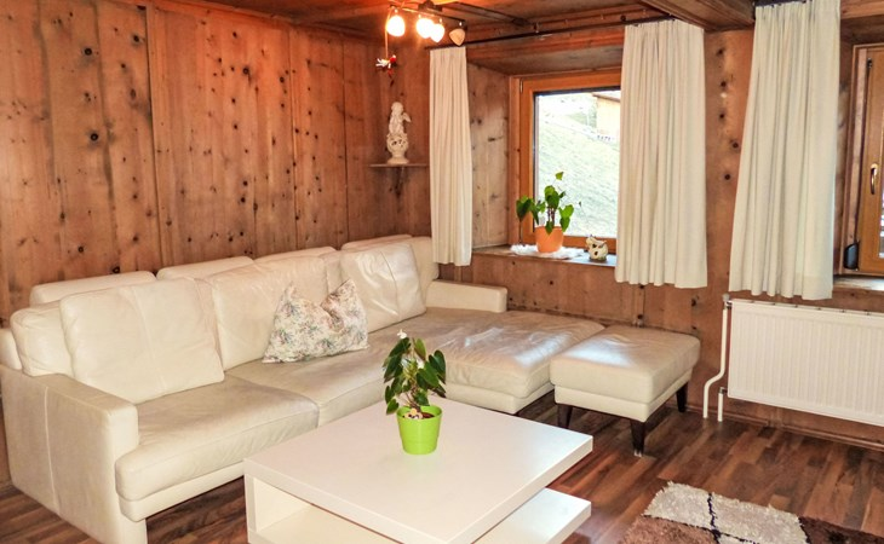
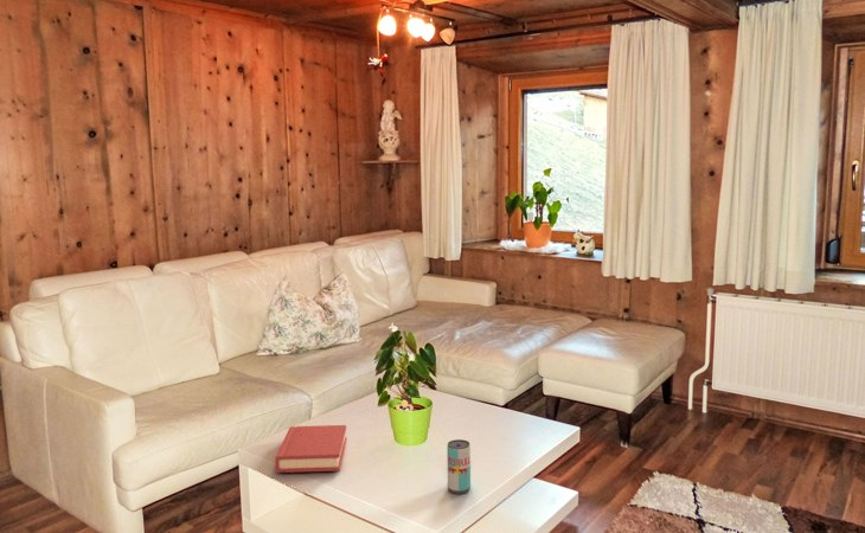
+ hardback book [274,424,347,474]
+ beverage can [446,438,472,495]
